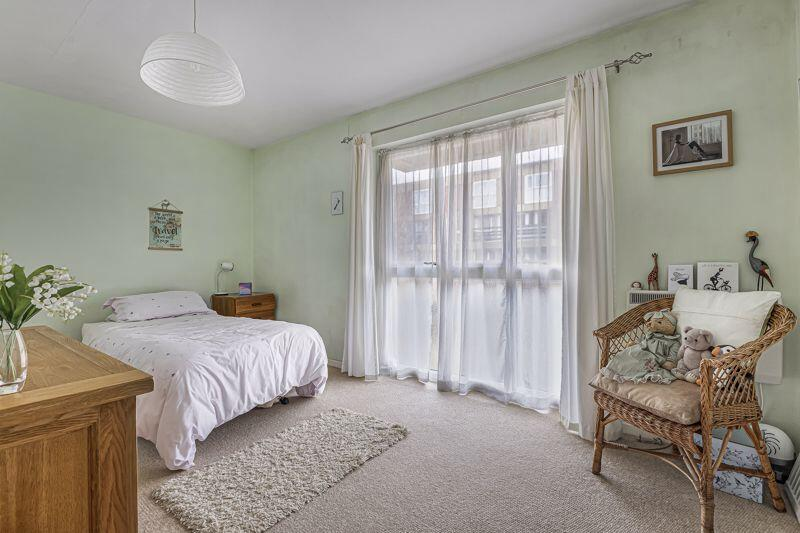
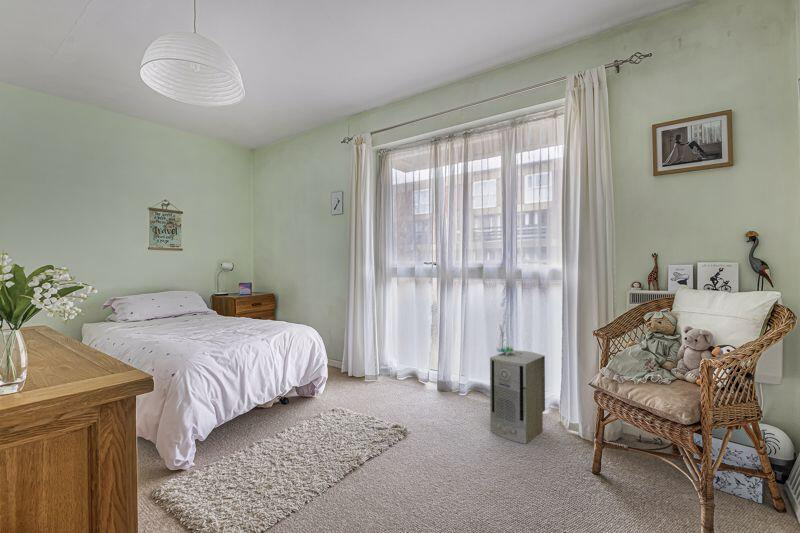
+ air purifier [489,349,546,445]
+ decorative plant [495,323,522,355]
